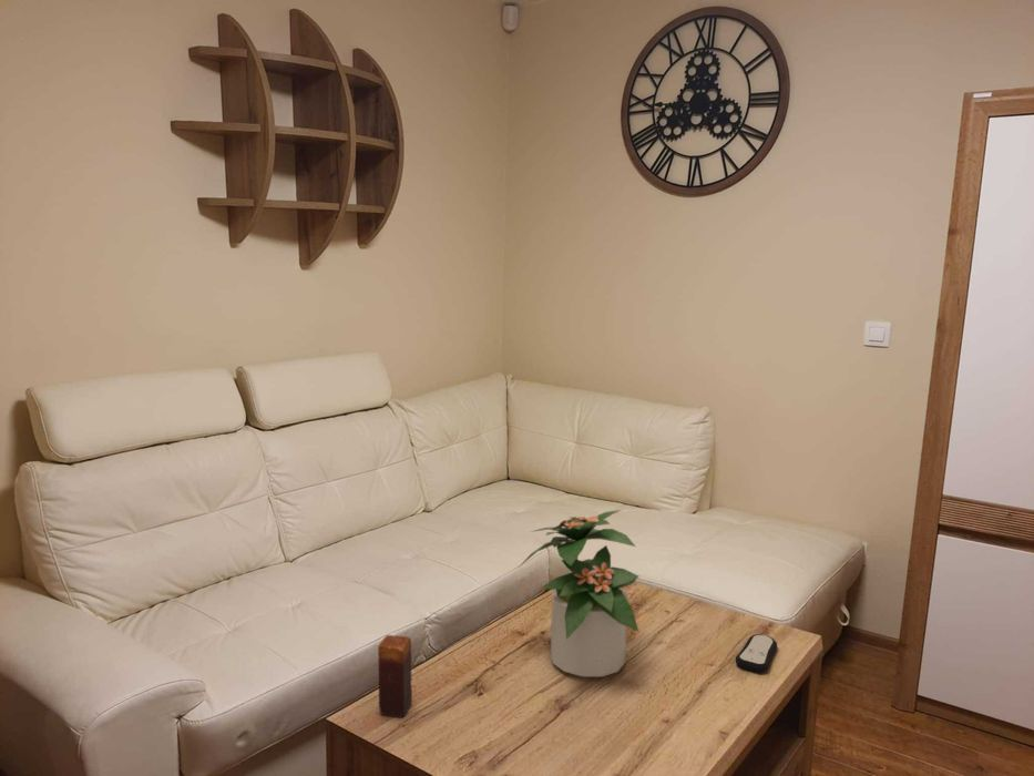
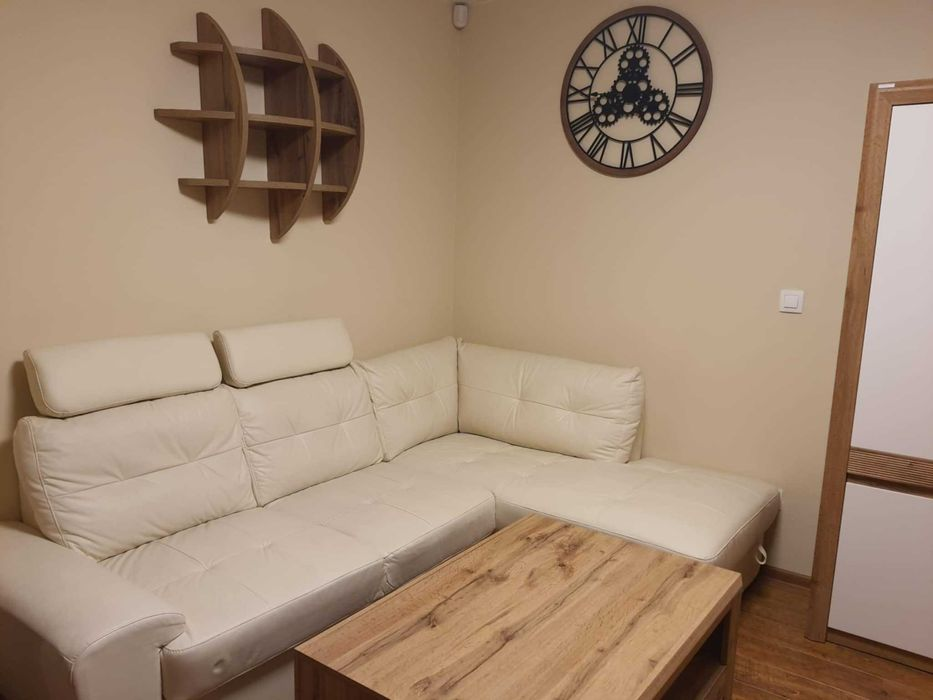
- remote control [735,633,778,673]
- potted plant [519,509,639,677]
- candle [377,634,413,718]
